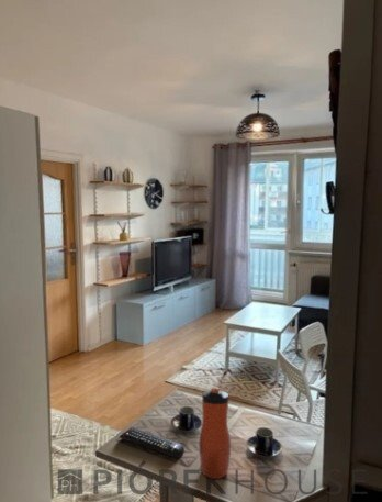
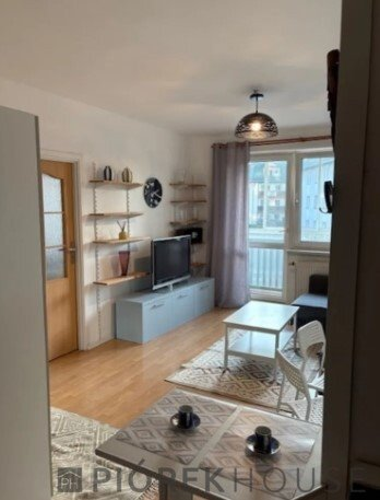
- remote control [119,426,186,460]
- water bottle [198,387,232,480]
